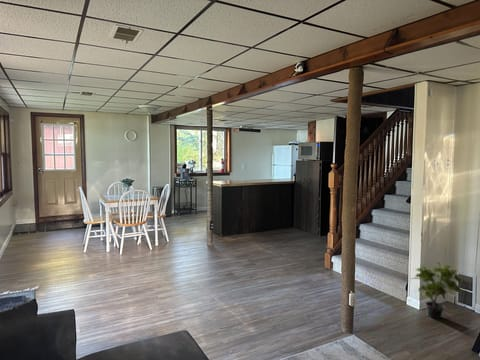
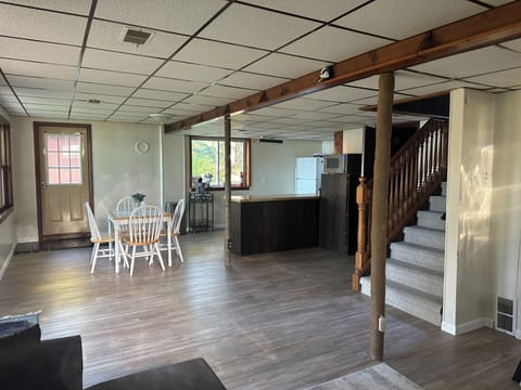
- potted plant [410,261,463,319]
